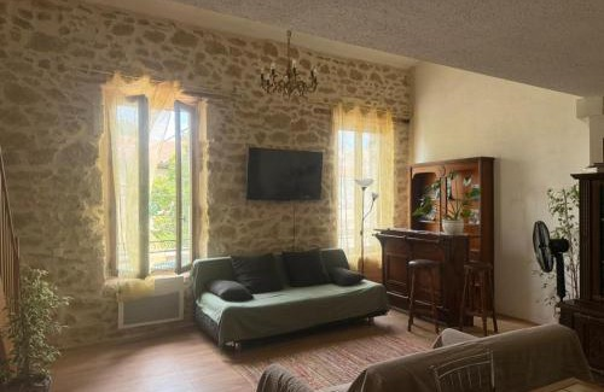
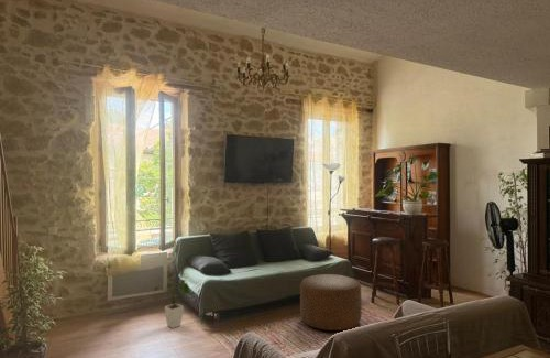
+ house plant [153,272,194,329]
+ ottoman [299,273,362,332]
